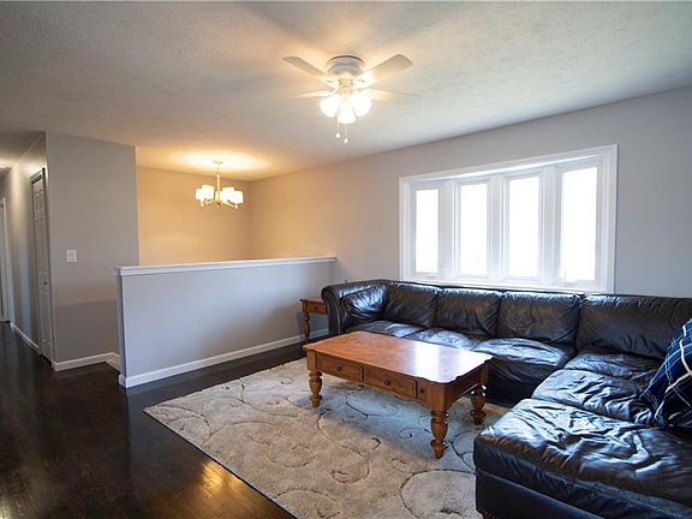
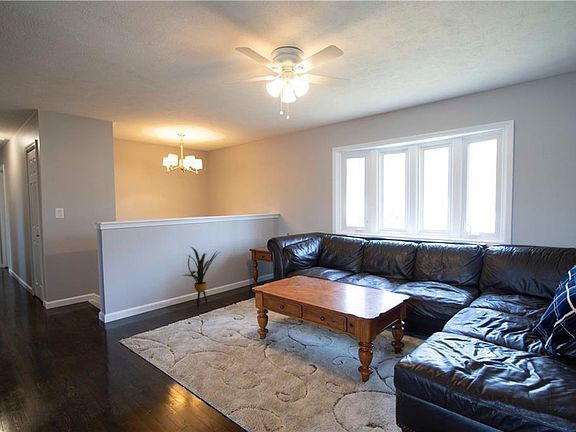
+ house plant [182,246,221,308]
